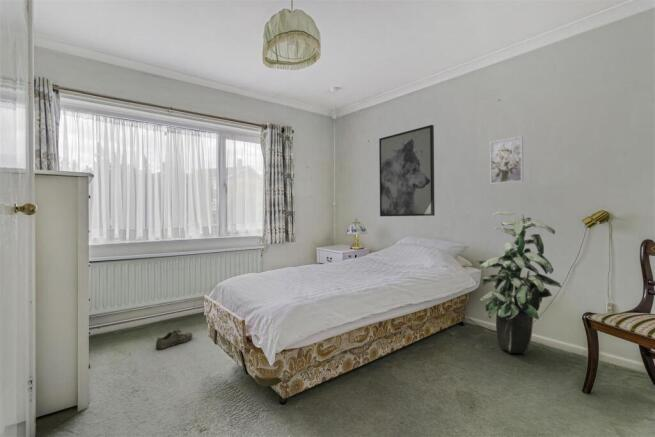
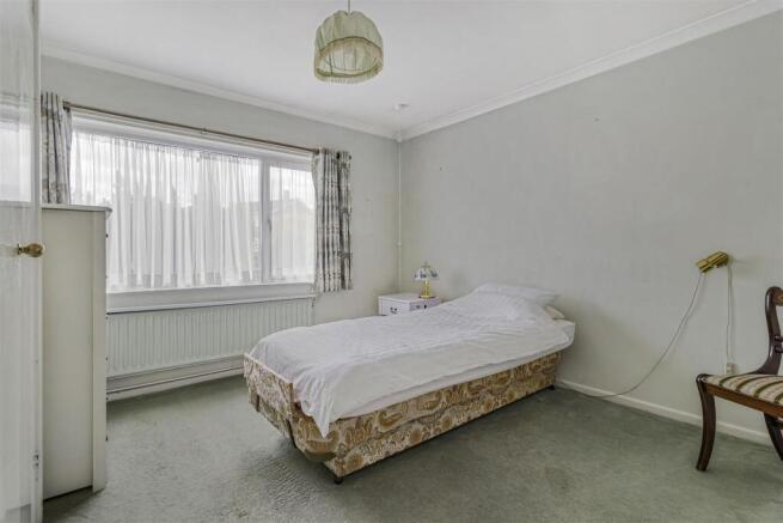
- indoor plant [475,210,562,355]
- wall art [489,135,524,185]
- wall art [378,124,436,217]
- shoe [155,328,193,351]
